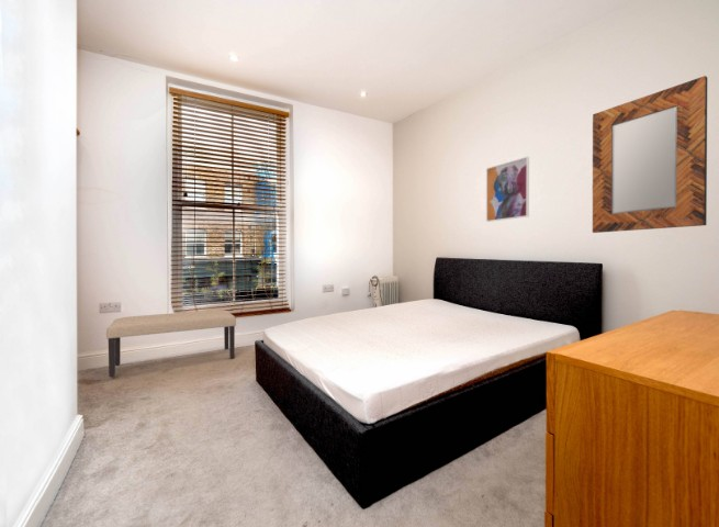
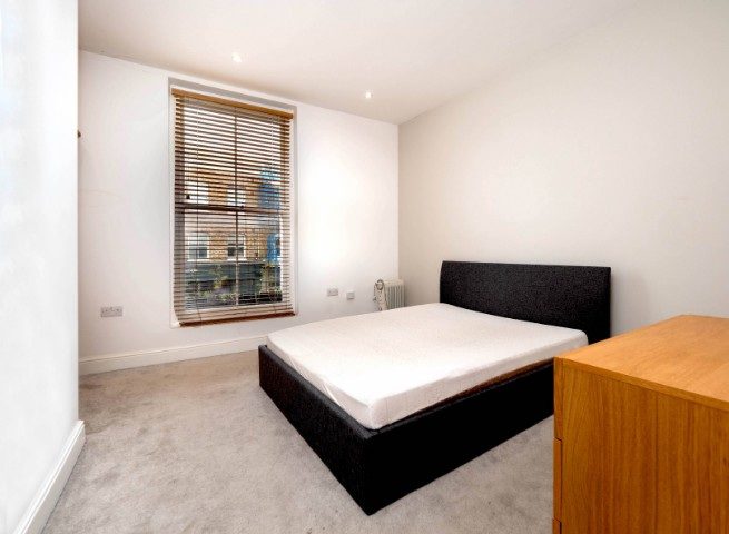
- bench [105,309,237,379]
- wall art [485,155,530,223]
- home mirror [592,75,708,234]
